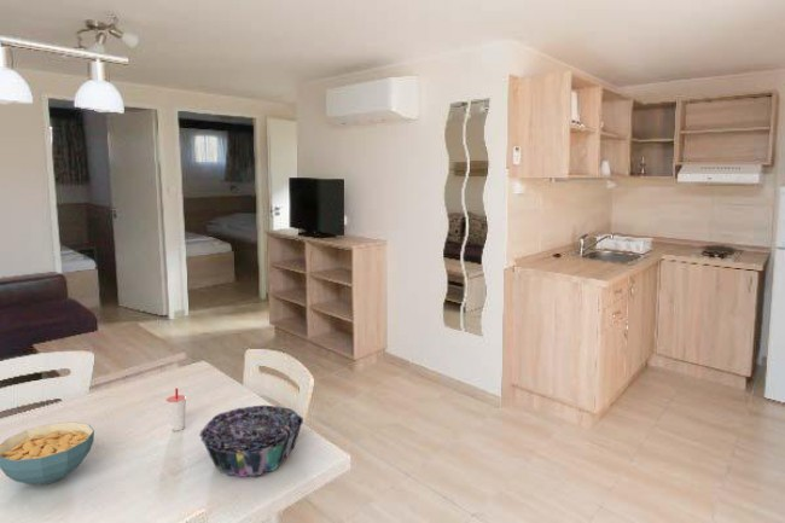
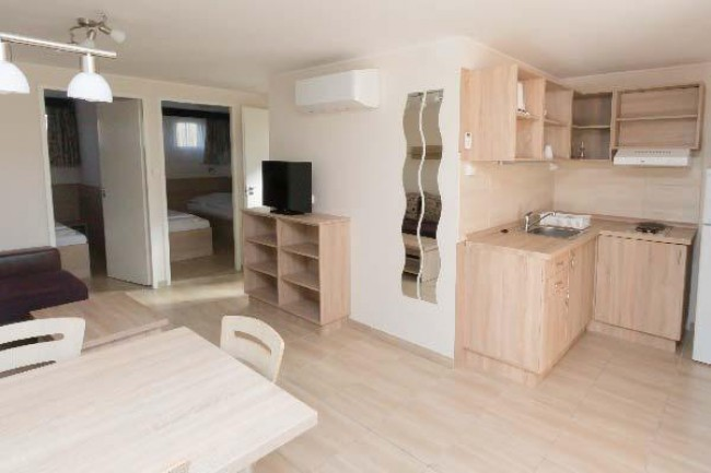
- cup [165,387,187,431]
- cereal bowl [0,420,95,486]
- decorative bowl [198,405,304,478]
